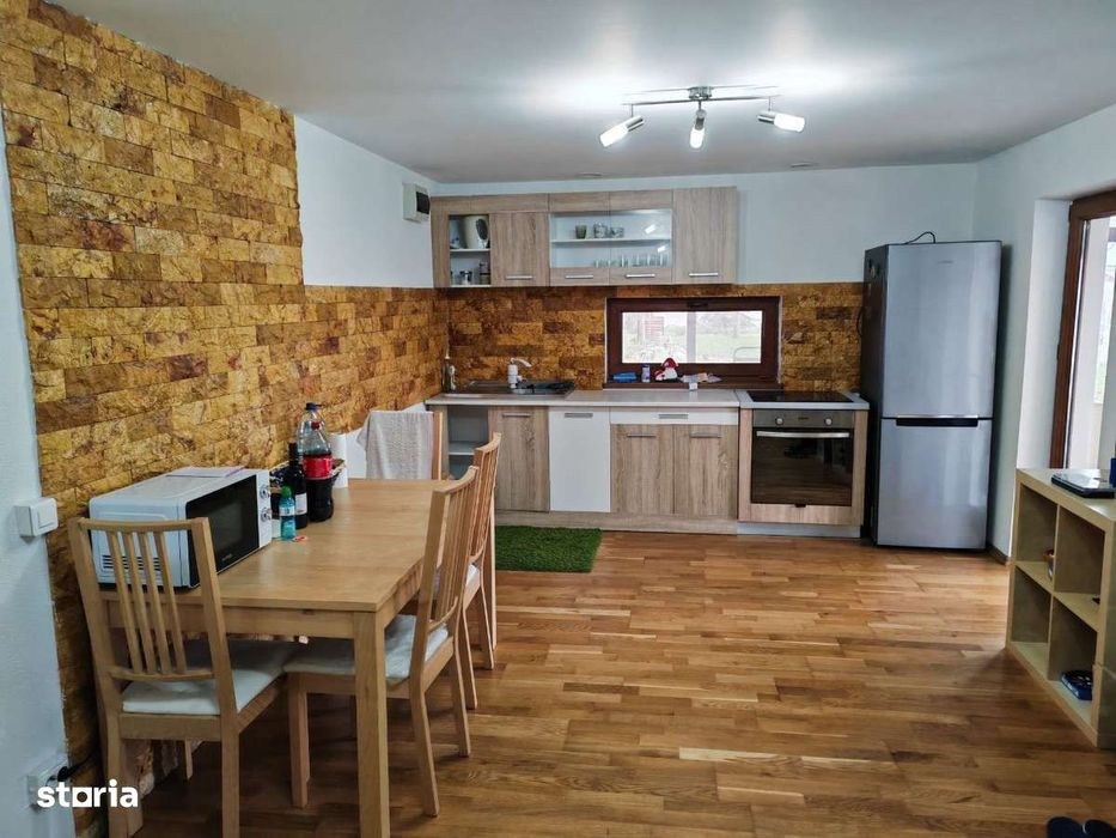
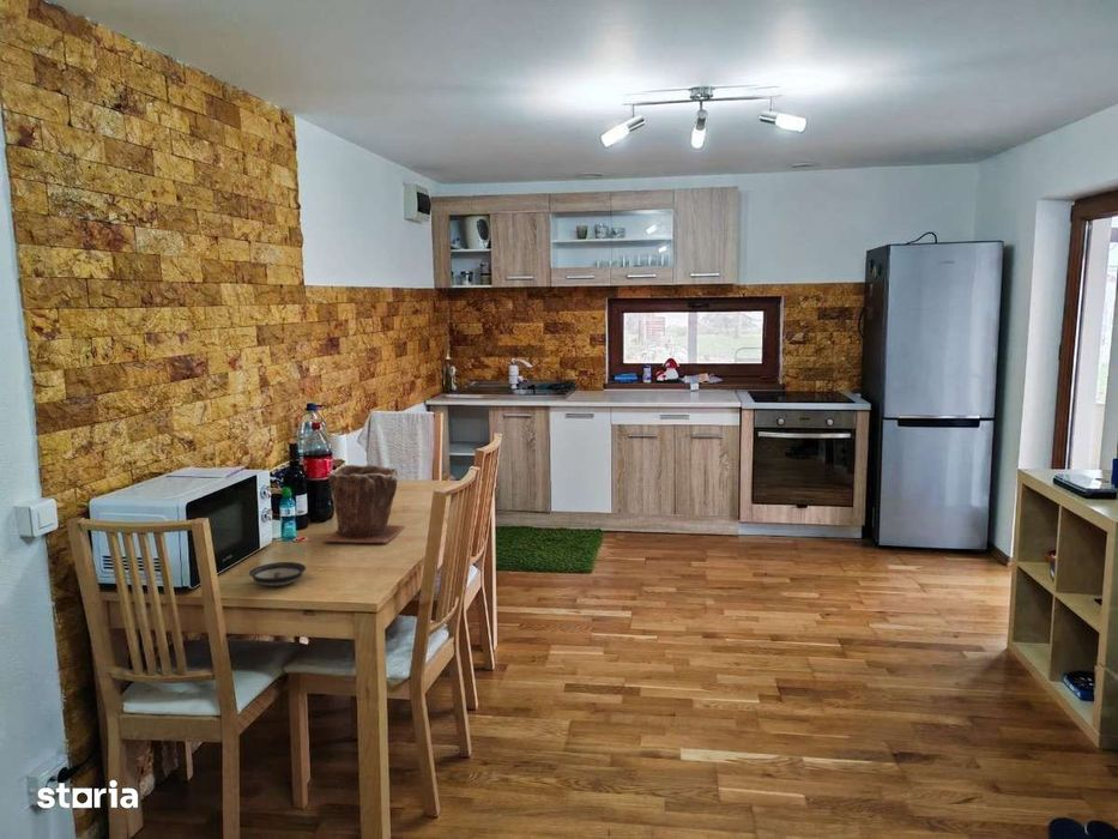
+ plant pot [322,463,406,544]
+ saucer [248,561,307,587]
